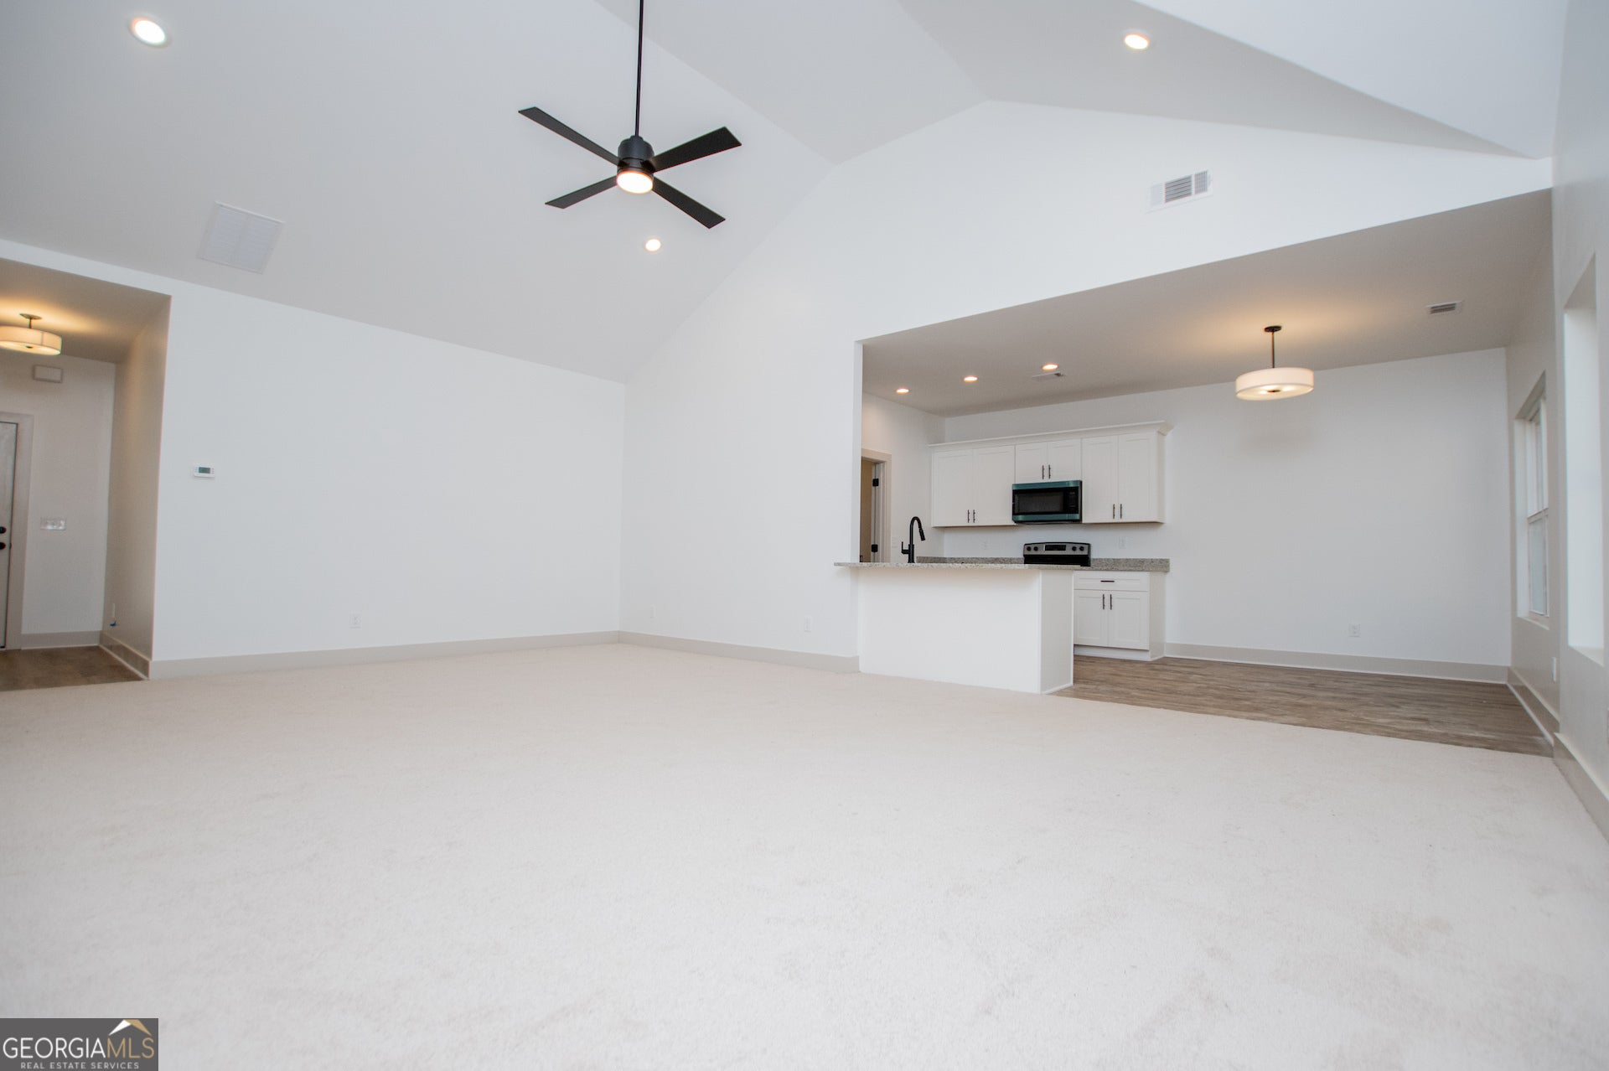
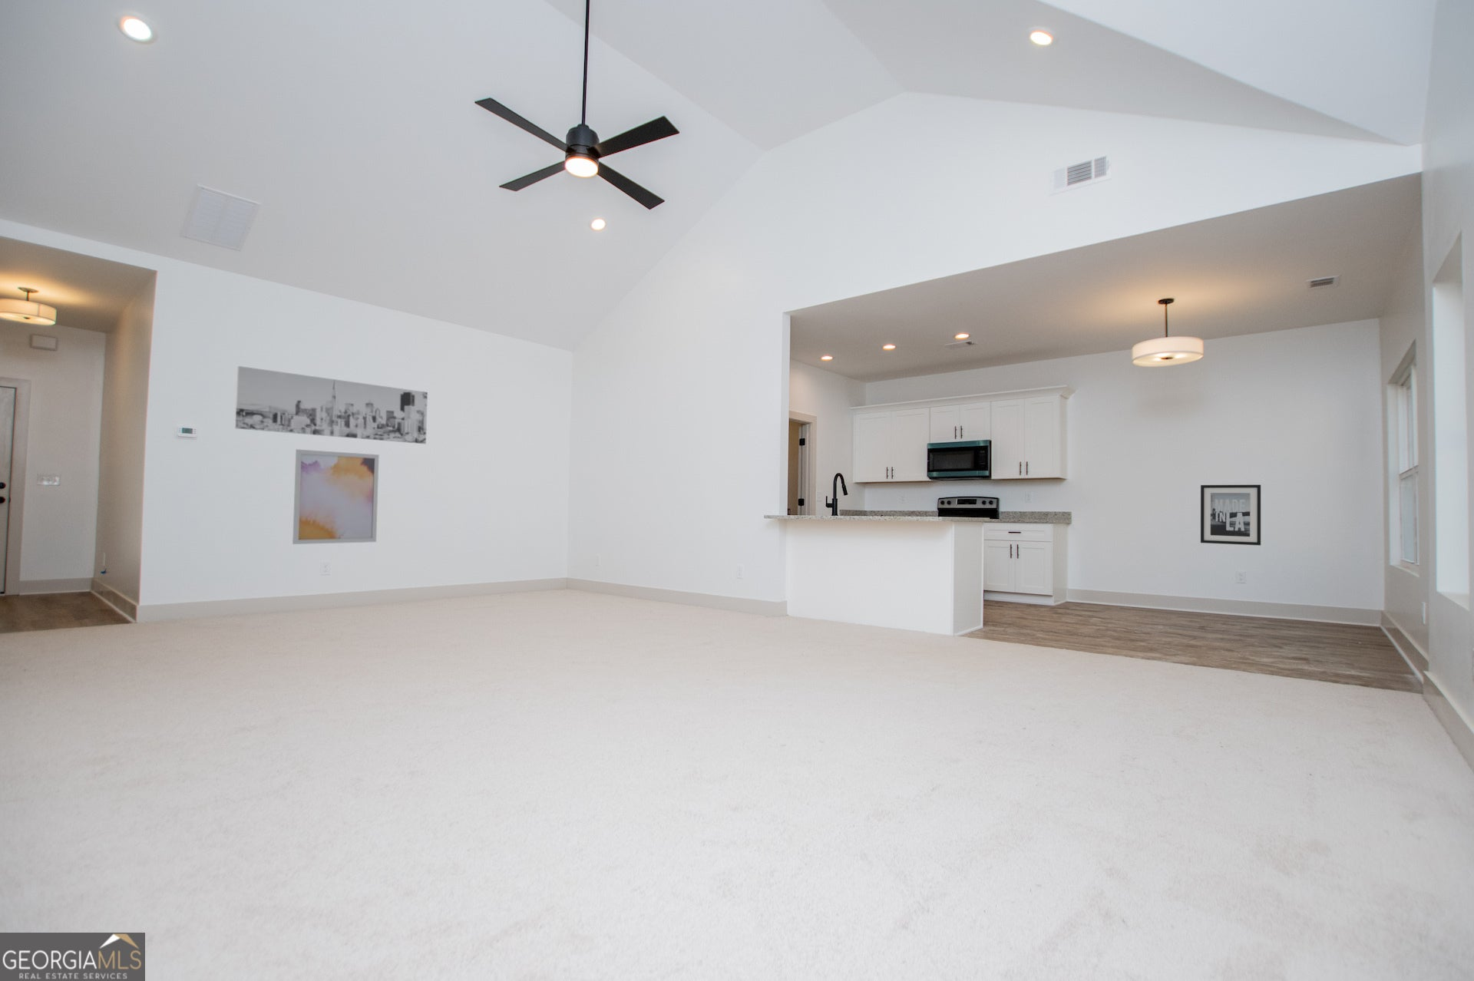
+ wall art [1200,484,1262,545]
+ wall art [234,366,428,445]
+ wall art [291,448,380,545]
